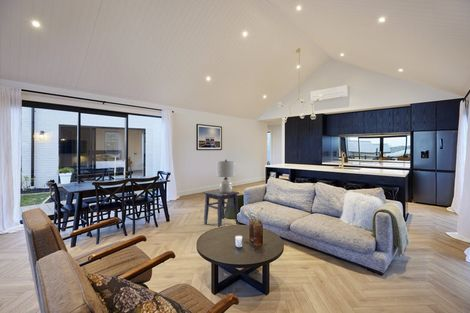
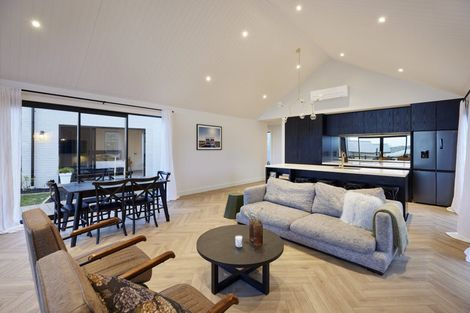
- side table [203,189,240,228]
- lamp [216,159,236,193]
